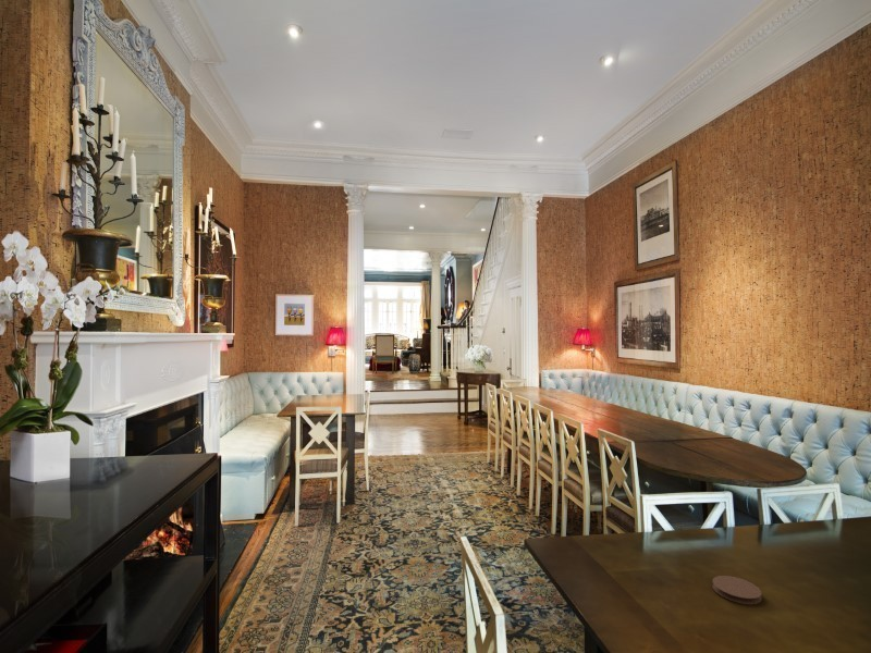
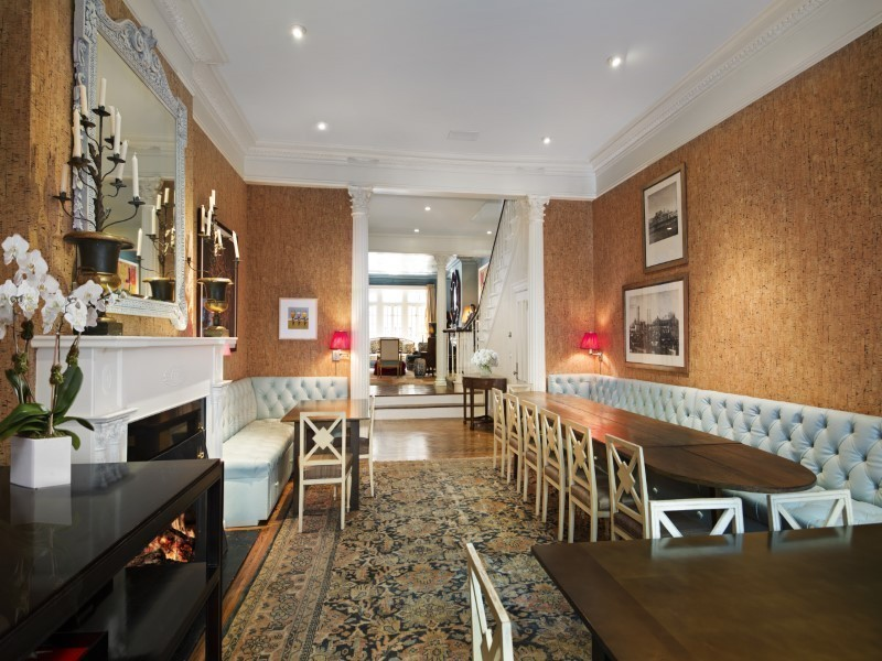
- coaster [712,575,763,605]
